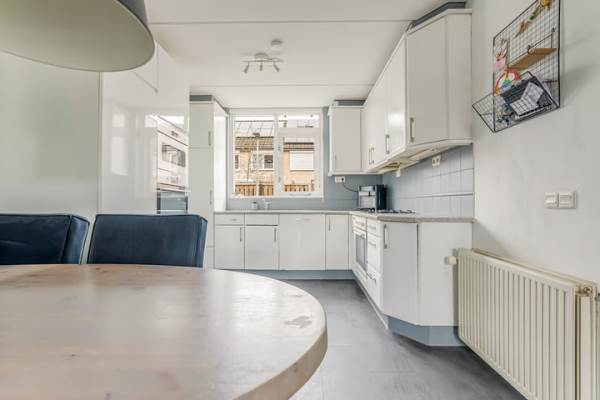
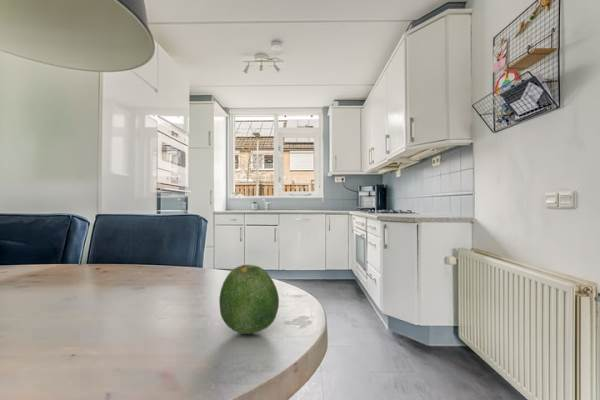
+ fruit [218,264,280,335]
